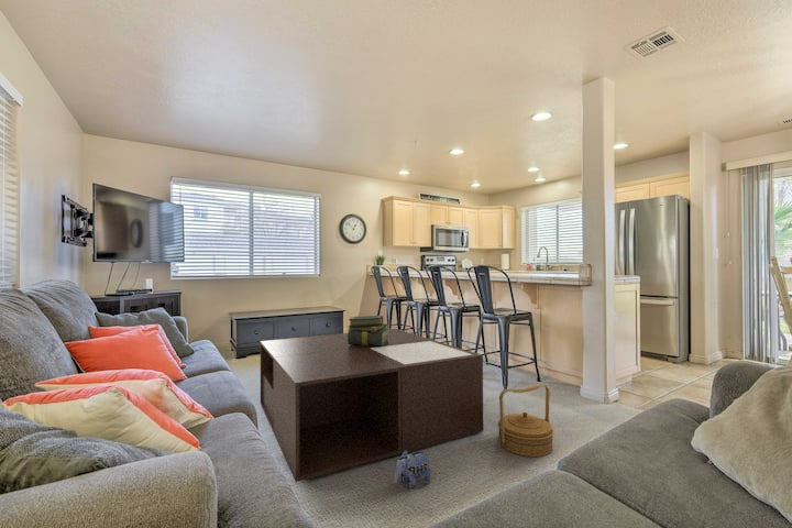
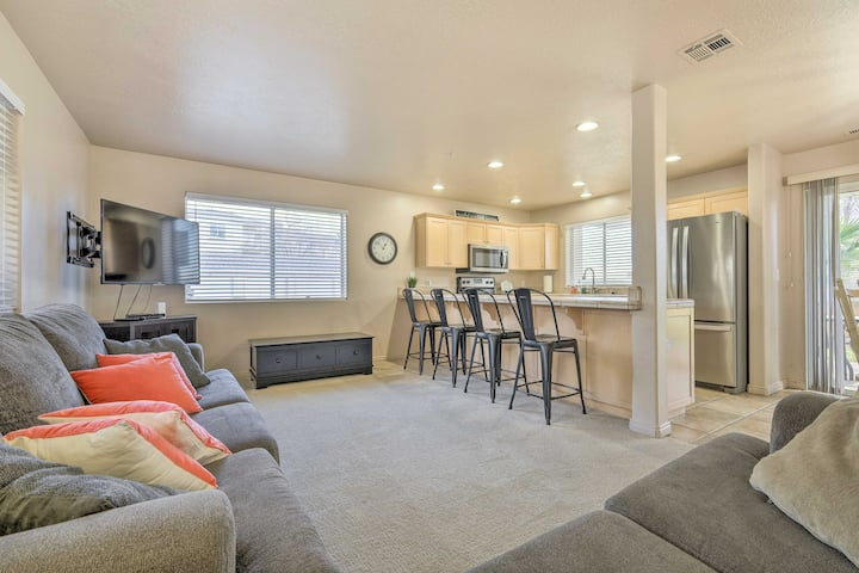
- basket [496,383,556,458]
- coffee table [260,328,484,483]
- plush toy [394,450,431,490]
- stack of books [346,315,391,346]
